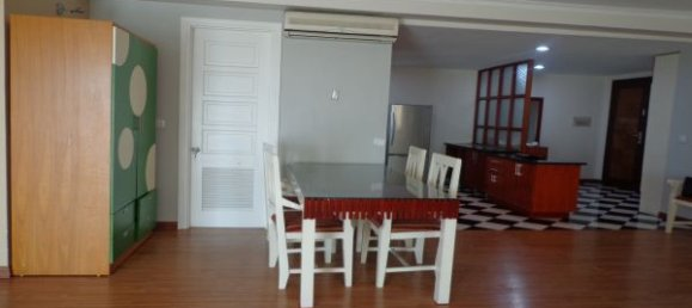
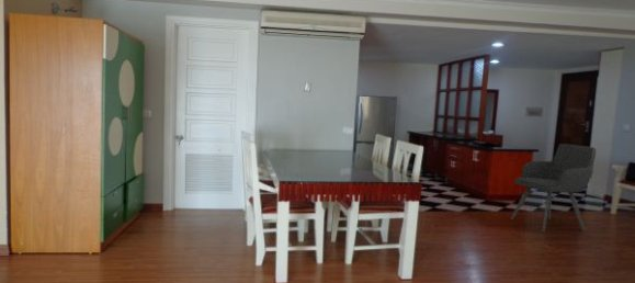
+ armchair [510,143,597,233]
